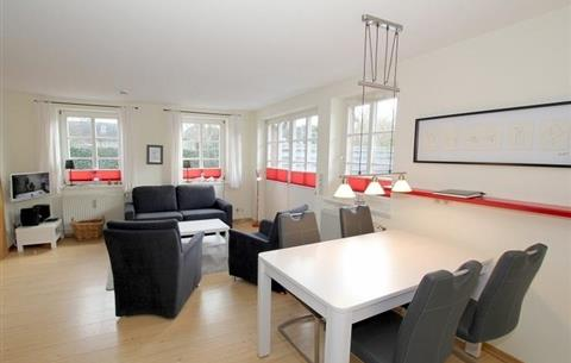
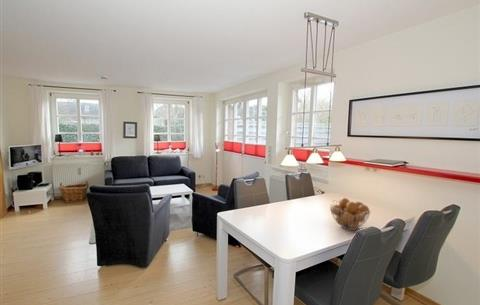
+ fruit basket [329,197,372,231]
